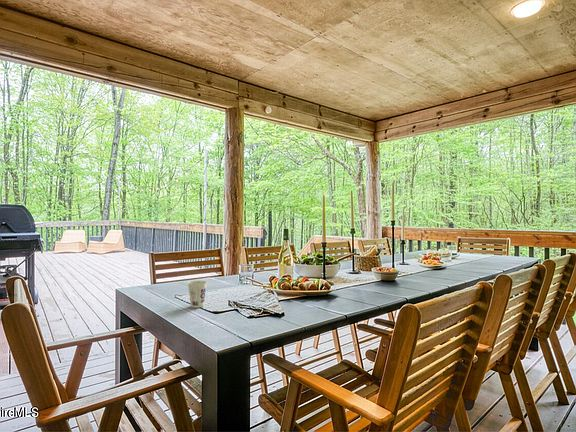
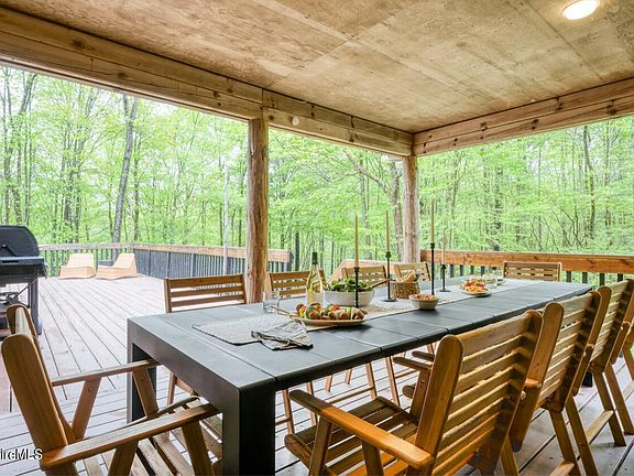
- cup [187,280,208,309]
